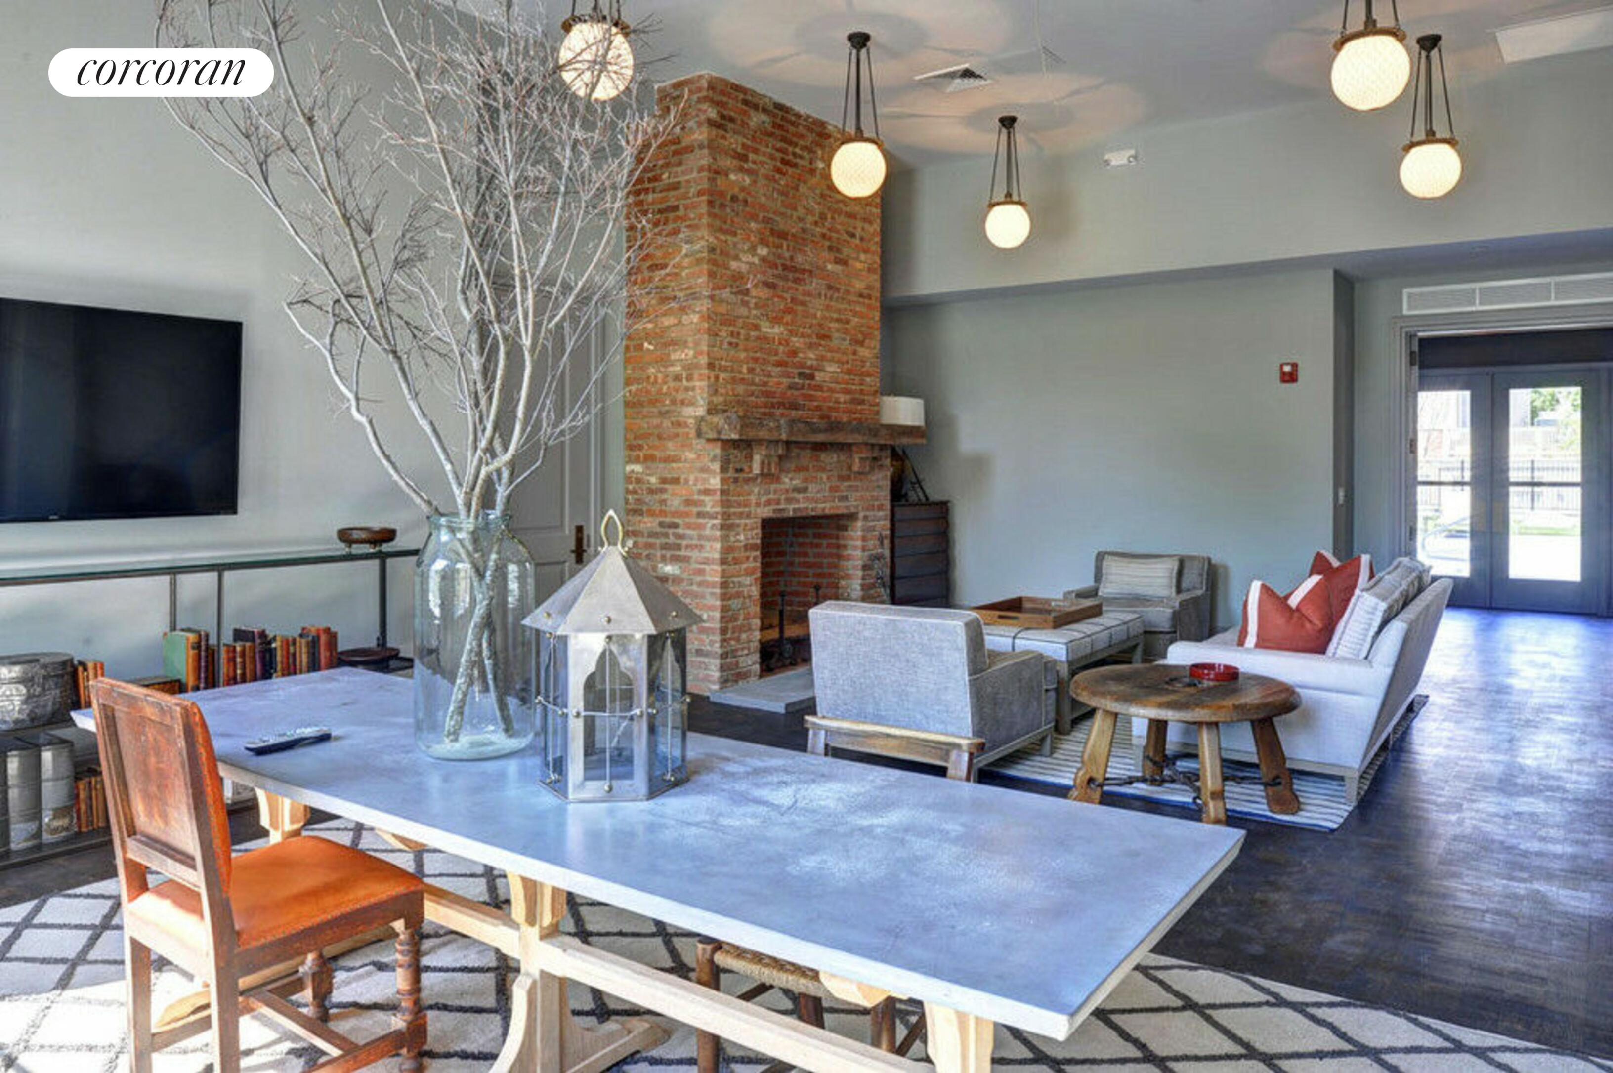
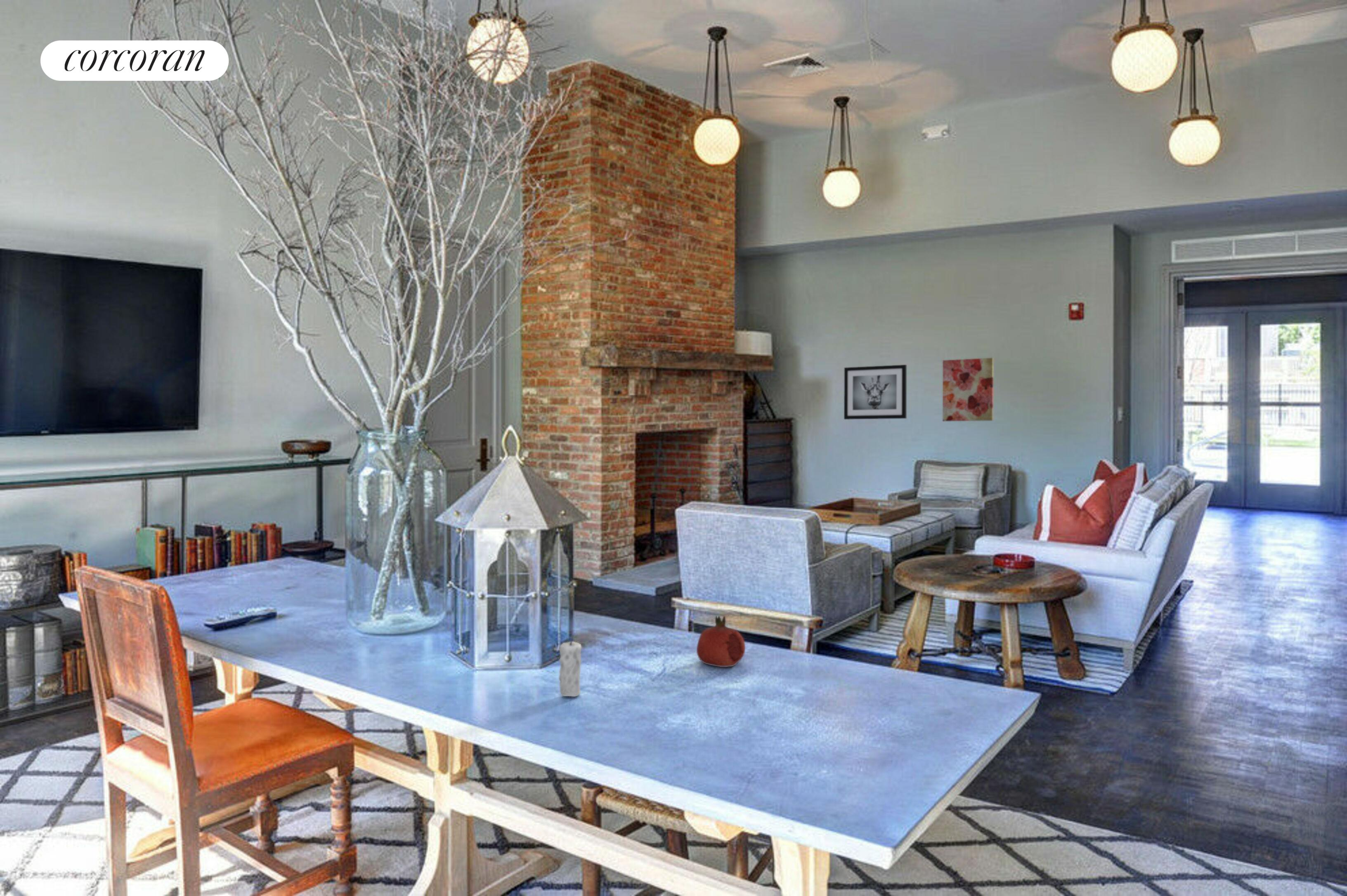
+ candle [558,633,582,697]
+ fruit [696,615,746,667]
+ wall art [942,357,994,422]
+ wall art [844,364,907,420]
